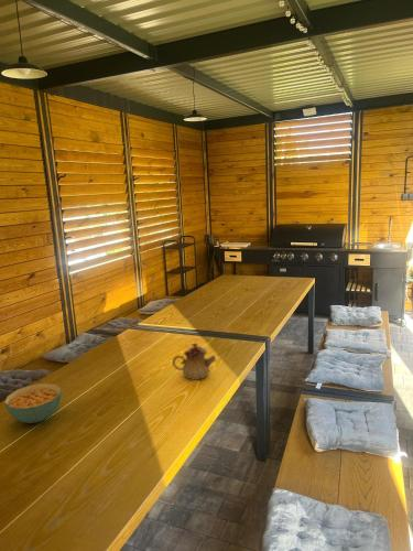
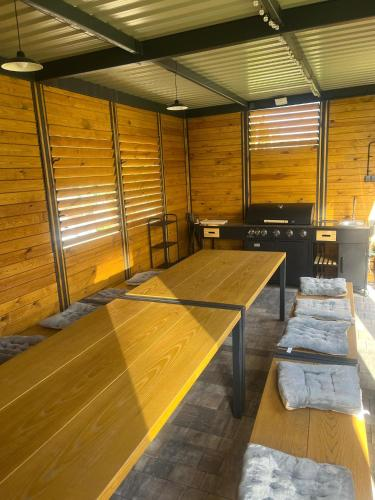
- teapot [172,343,217,381]
- cereal bowl [3,382,63,424]
